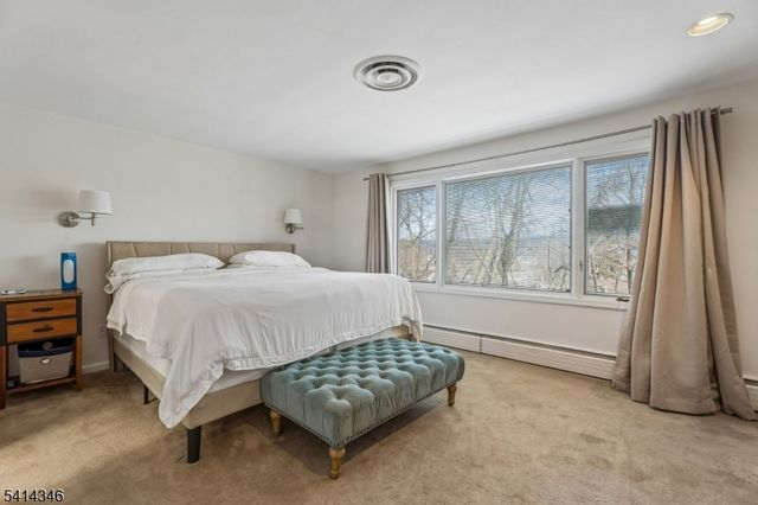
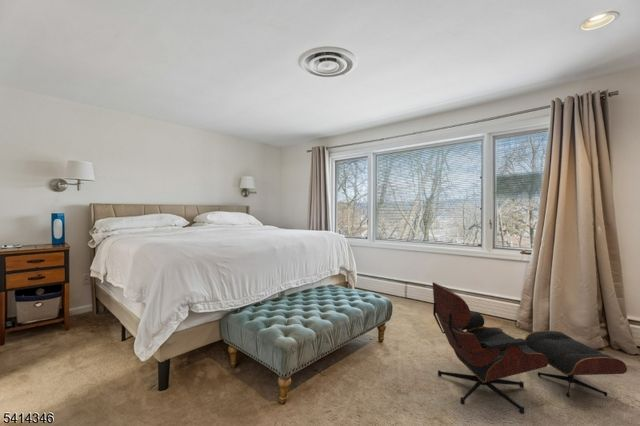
+ lounge chair [432,281,628,414]
